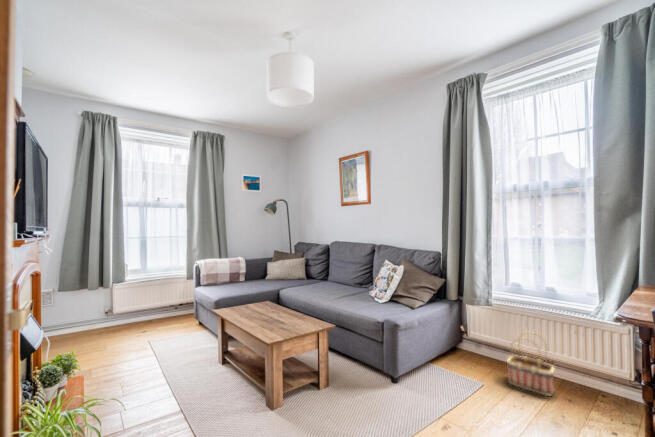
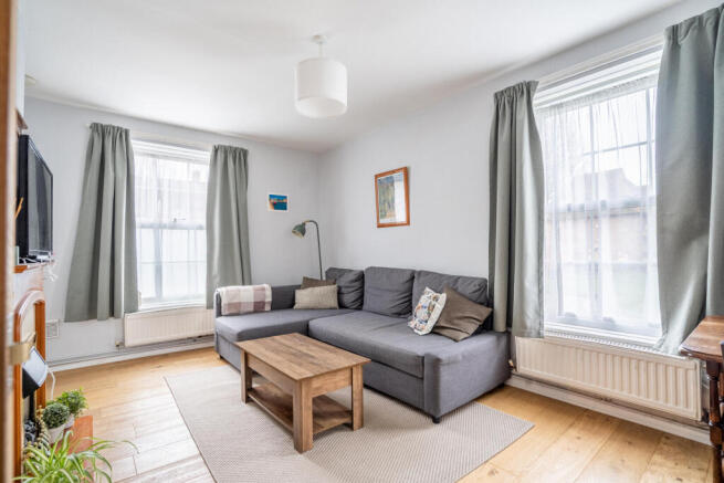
- basket [506,331,555,397]
